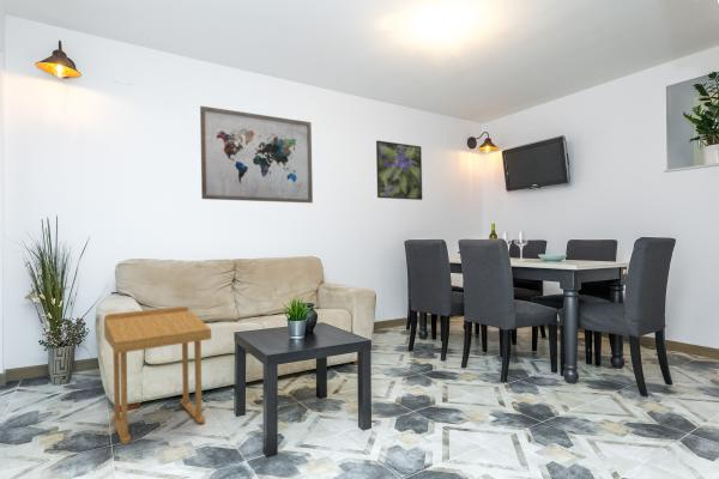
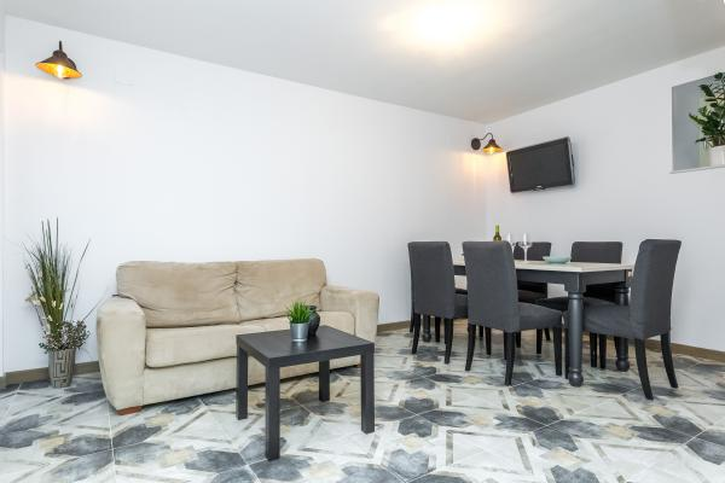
- wall art [199,105,314,204]
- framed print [375,139,423,201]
- side table [103,305,212,444]
